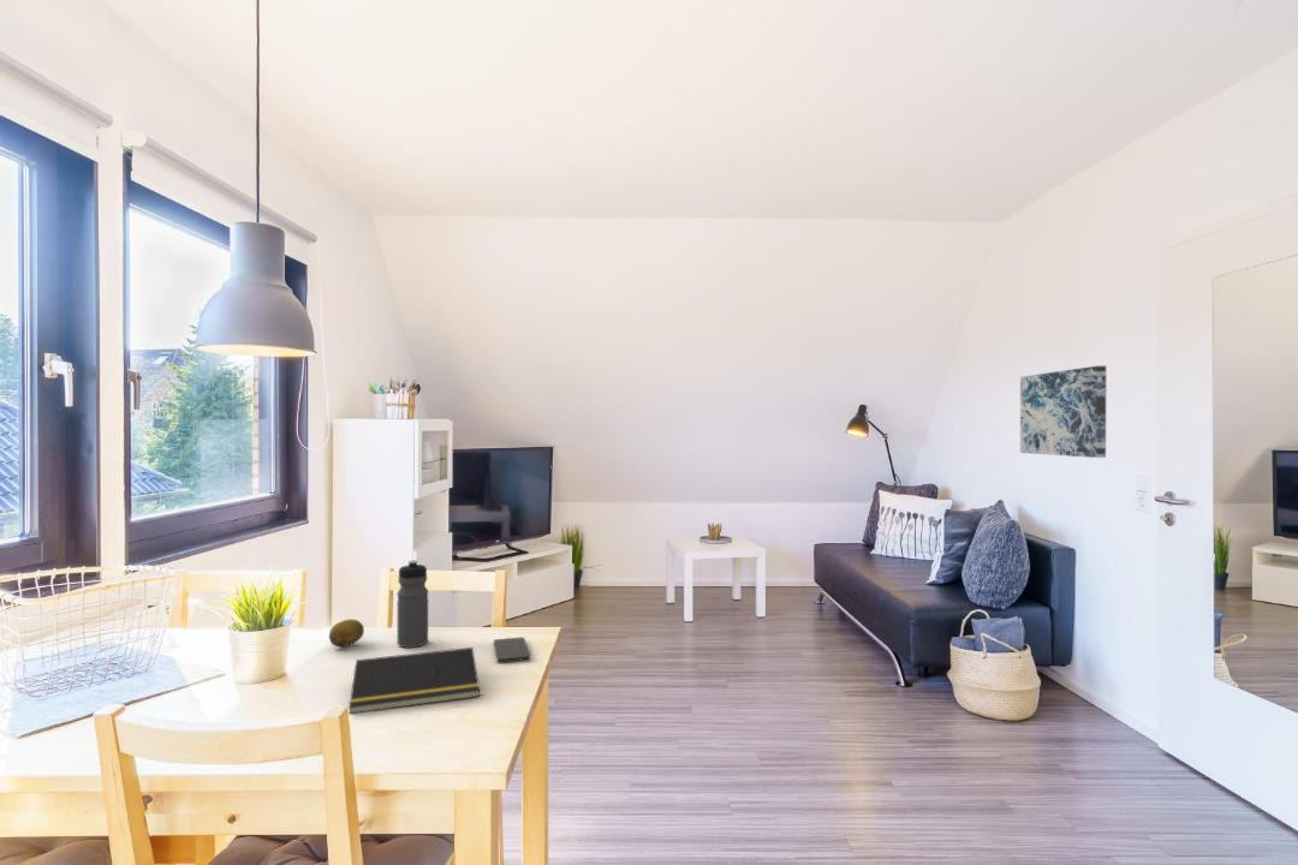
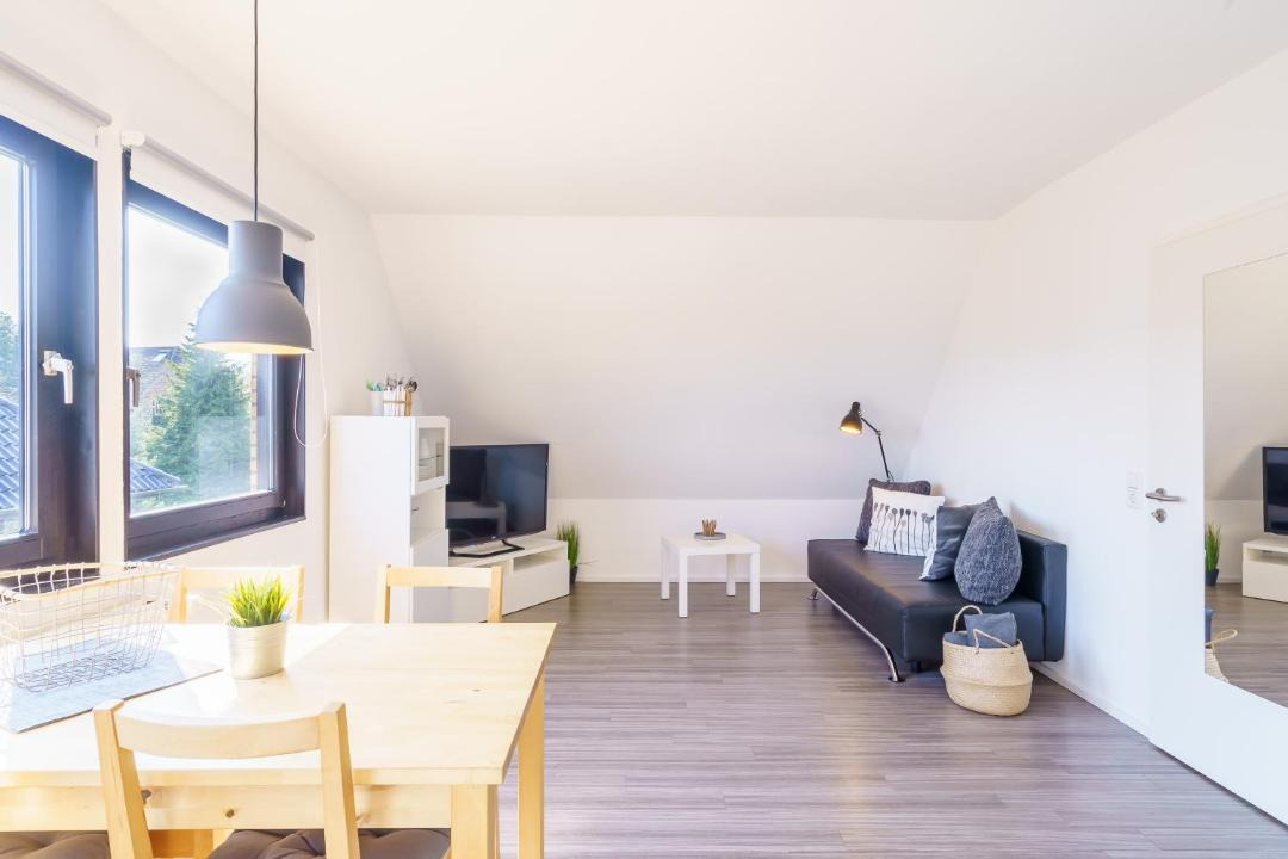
- water bottle [397,559,429,649]
- notepad [349,646,481,715]
- wall art [1019,365,1108,459]
- fruit [328,618,365,648]
- smartphone [493,636,531,663]
